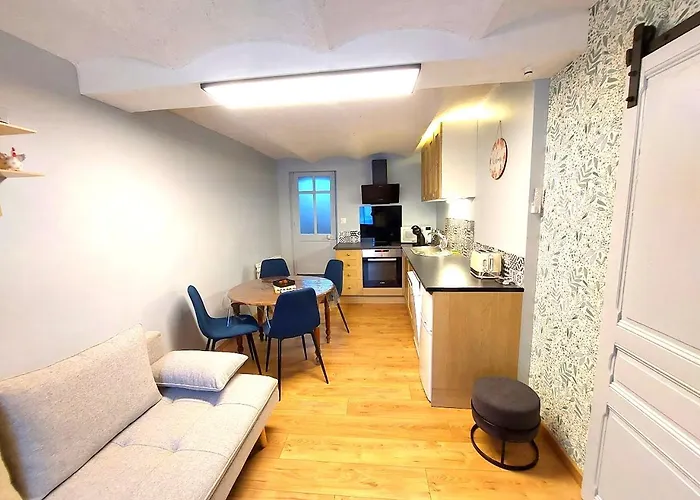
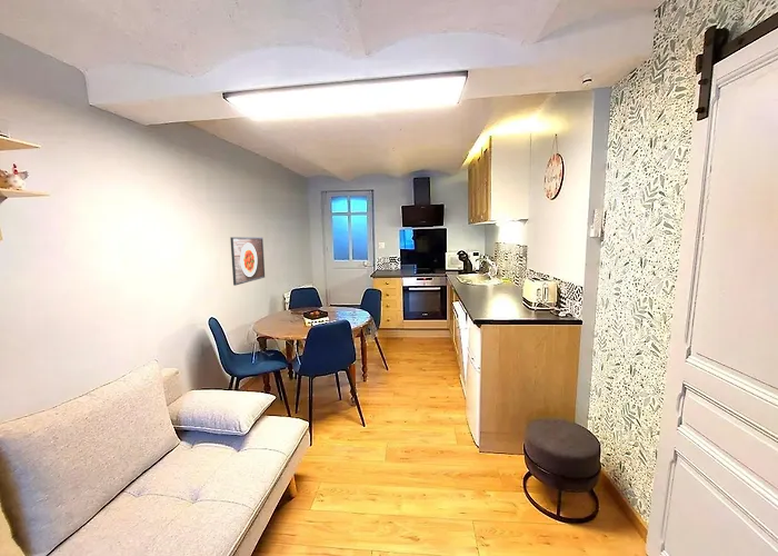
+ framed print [229,236,266,287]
